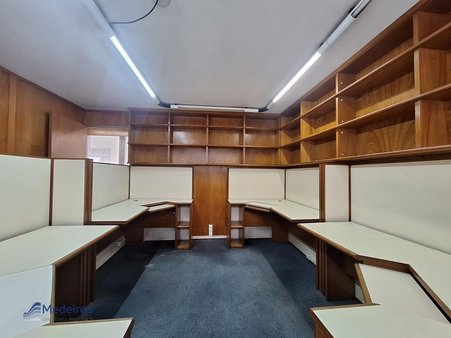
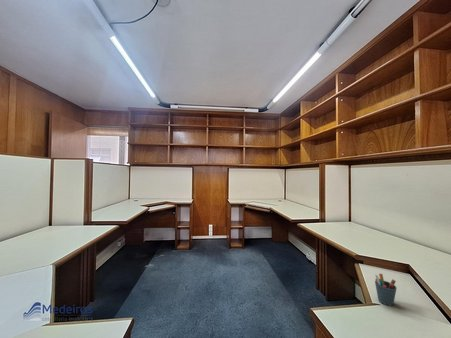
+ pen holder [374,273,398,307]
